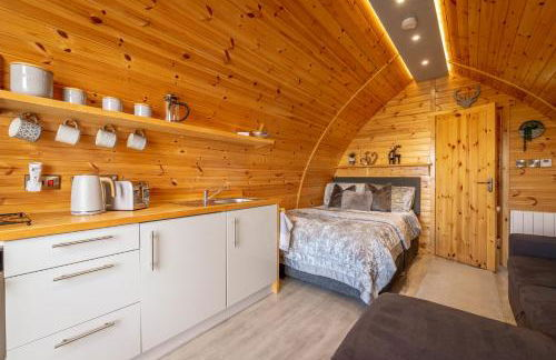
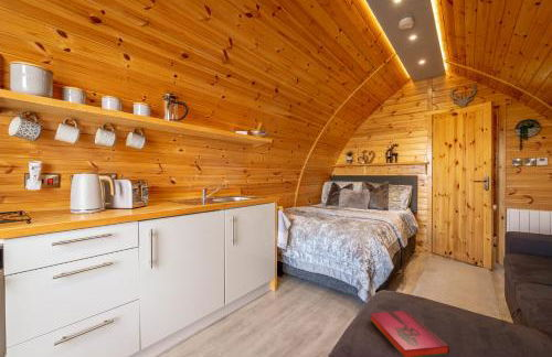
+ hardback book [369,310,450,357]
